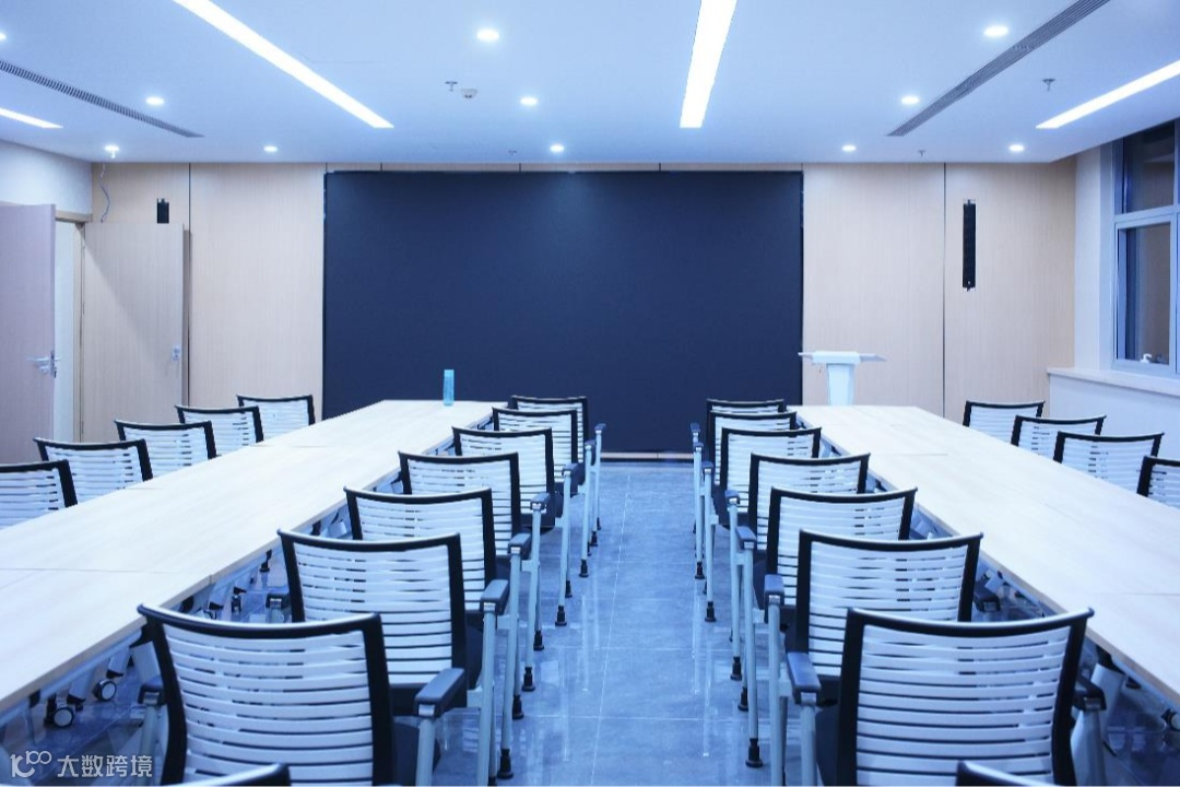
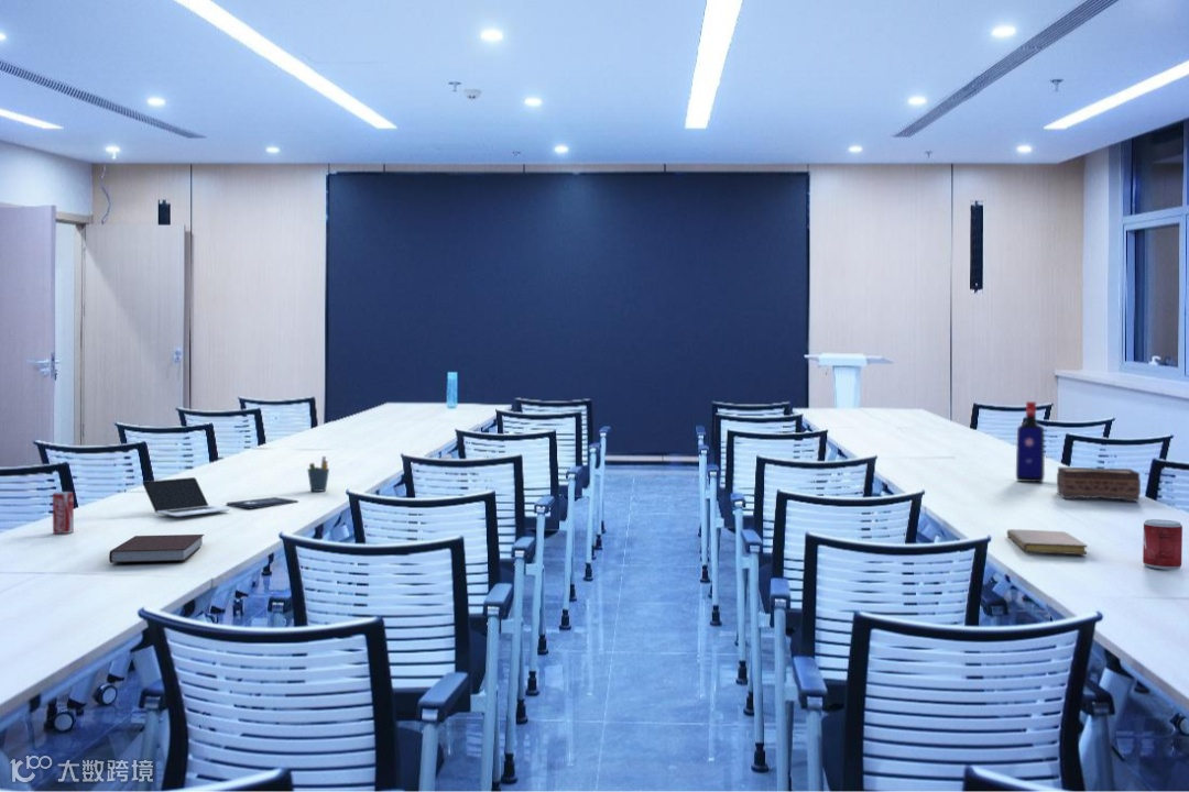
+ laptop [141,476,299,517]
+ beverage can [52,491,75,535]
+ tissue box [1056,466,1142,503]
+ beverage can [1142,518,1183,571]
+ notebook [1006,528,1089,556]
+ notebook [108,534,205,564]
+ liquor bottle [1015,400,1046,483]
+ pen holder [306,455,330,493]
